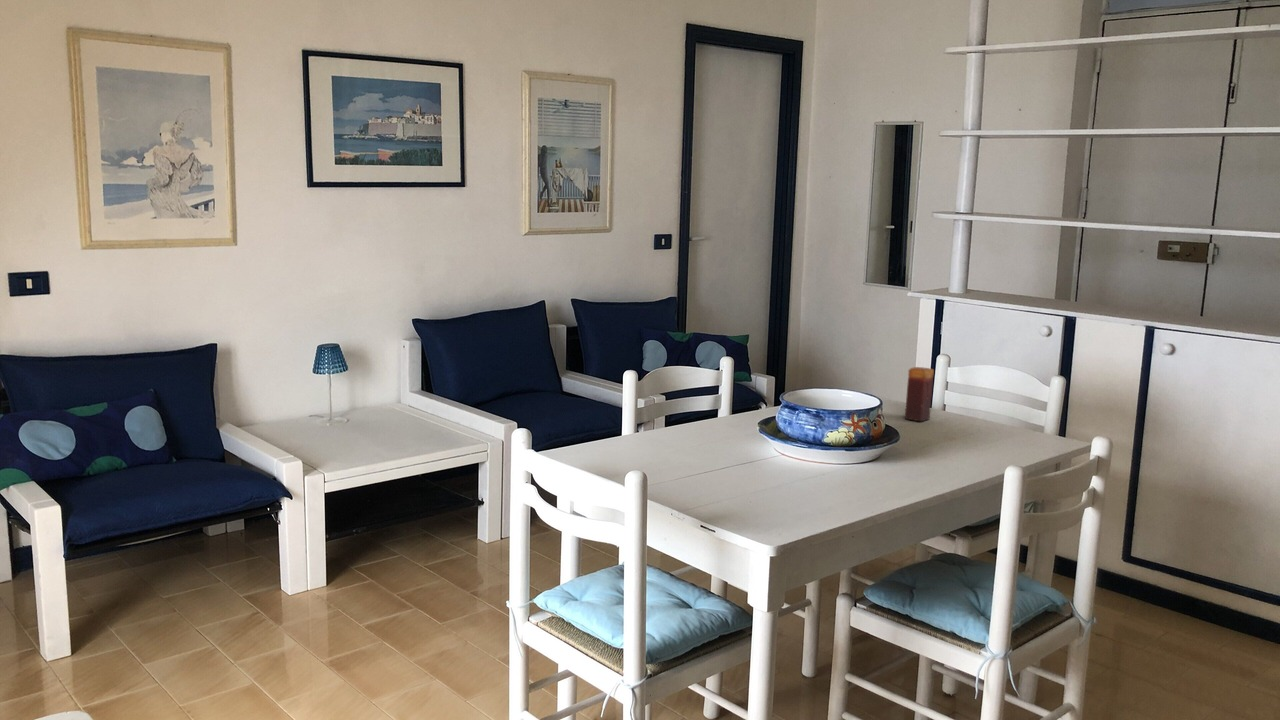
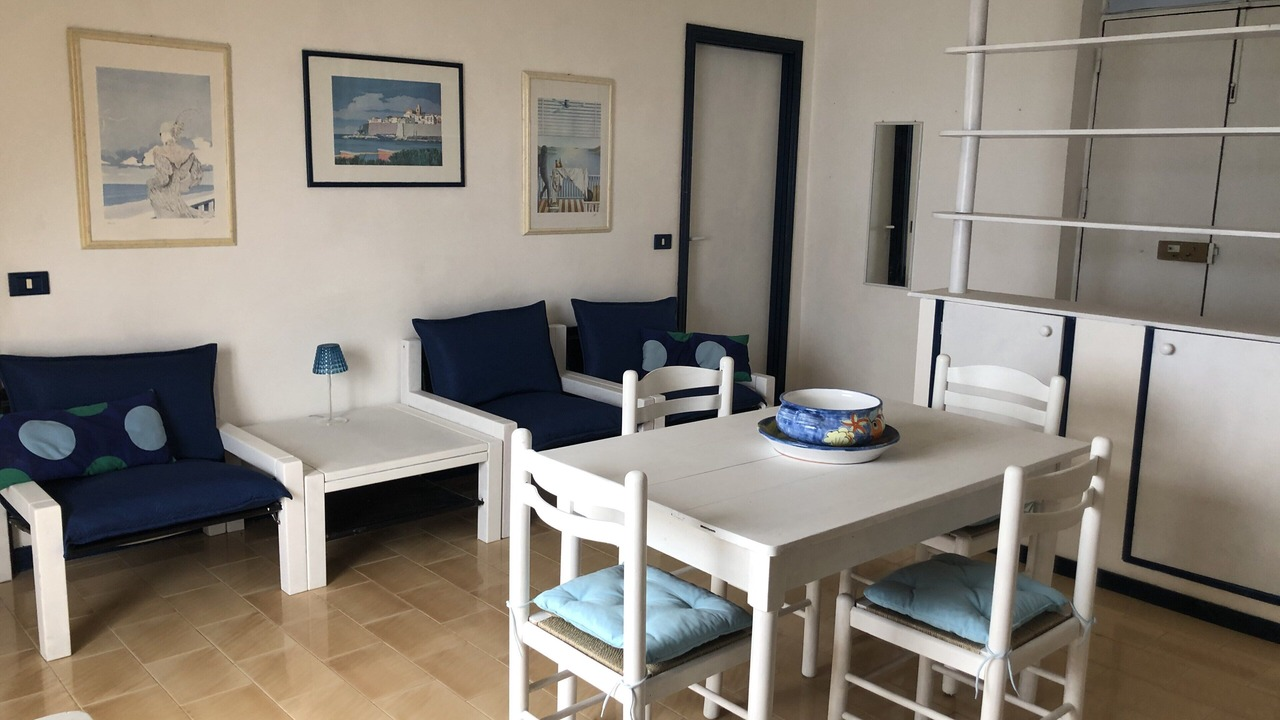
- candle [904,366,935,422]
